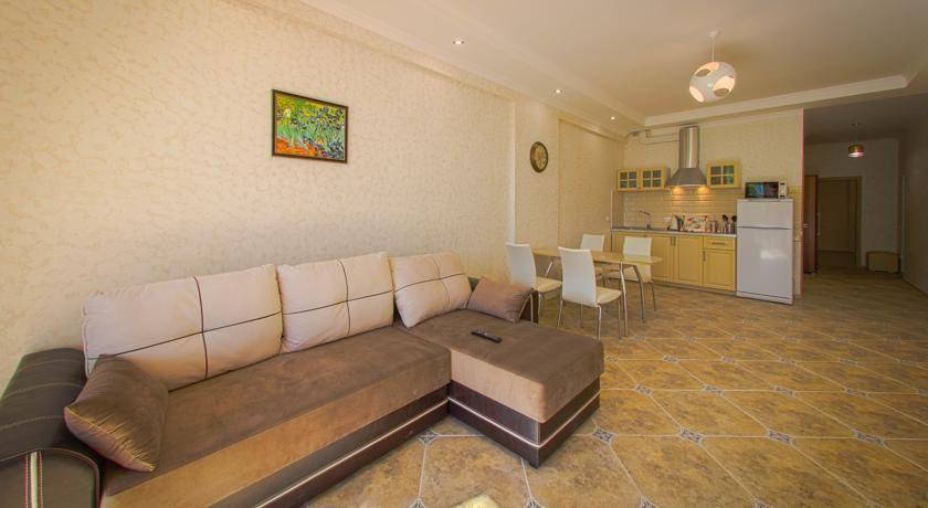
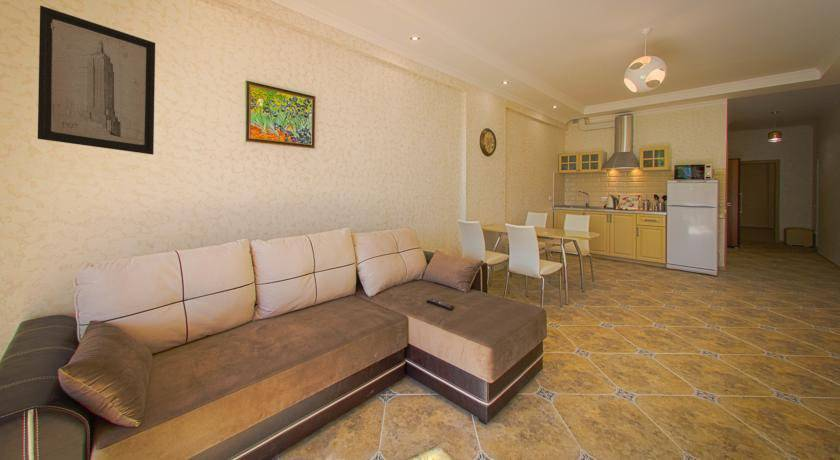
+ wall art [37,4,156,156]
